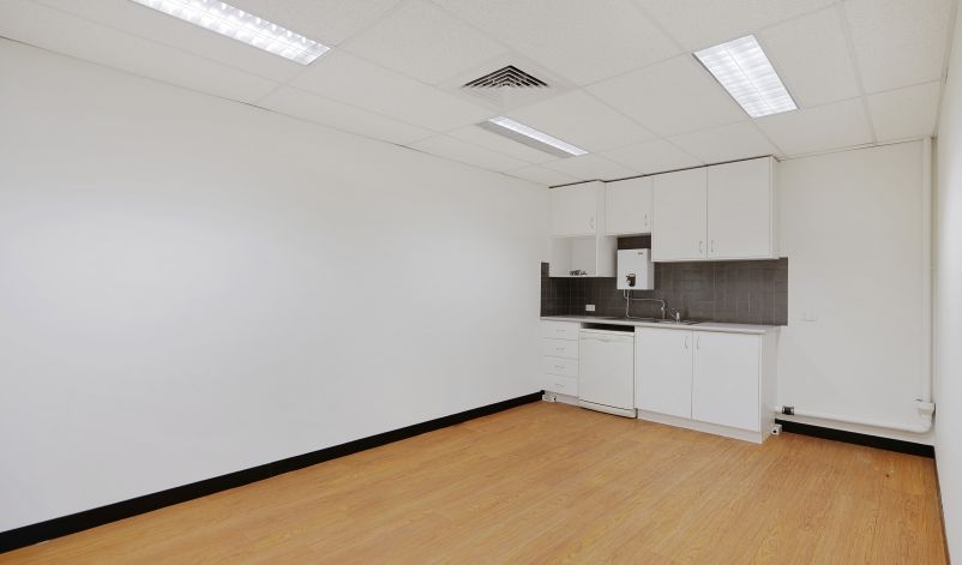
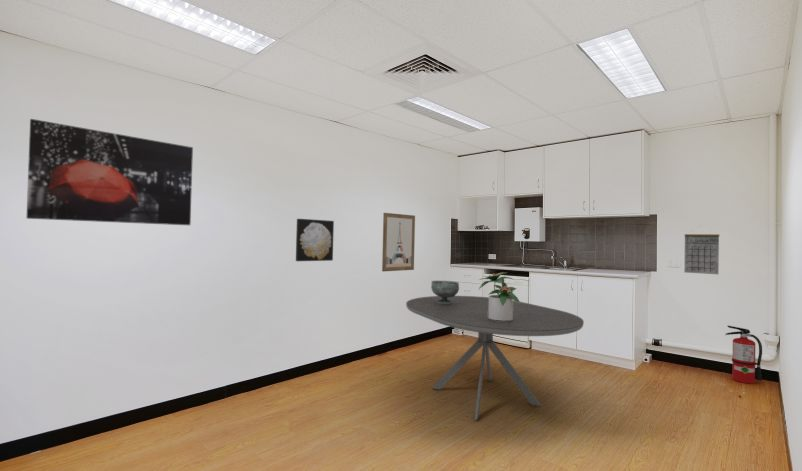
+ potted plant [478,271,521,321]
+ calendar [683,225,720,275]
+ wall art [381,212,416,272]
+ dining table [405,295,585,421]
+ wall art [295,218,335,262]
+ fire extinguisher [724,324,763,385]
+ decorative bowl [430,280,460,304]
+ wall art [25,118,194,226]
